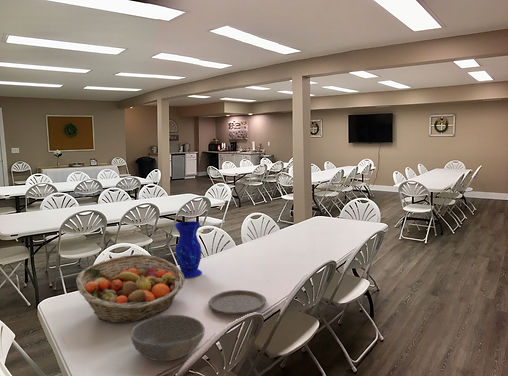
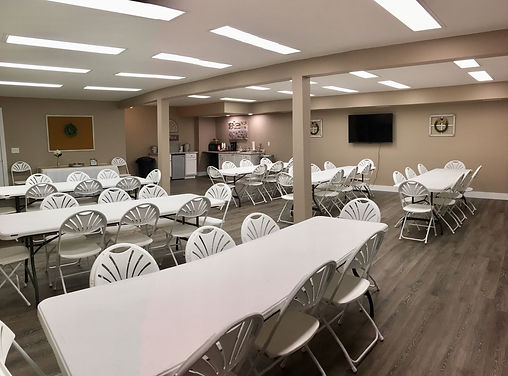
- fruit basket [75,253,186,324]
- plate [208,289,267,316]
- vase [174,220,203,278]
- bowl [130,314,206,362]
